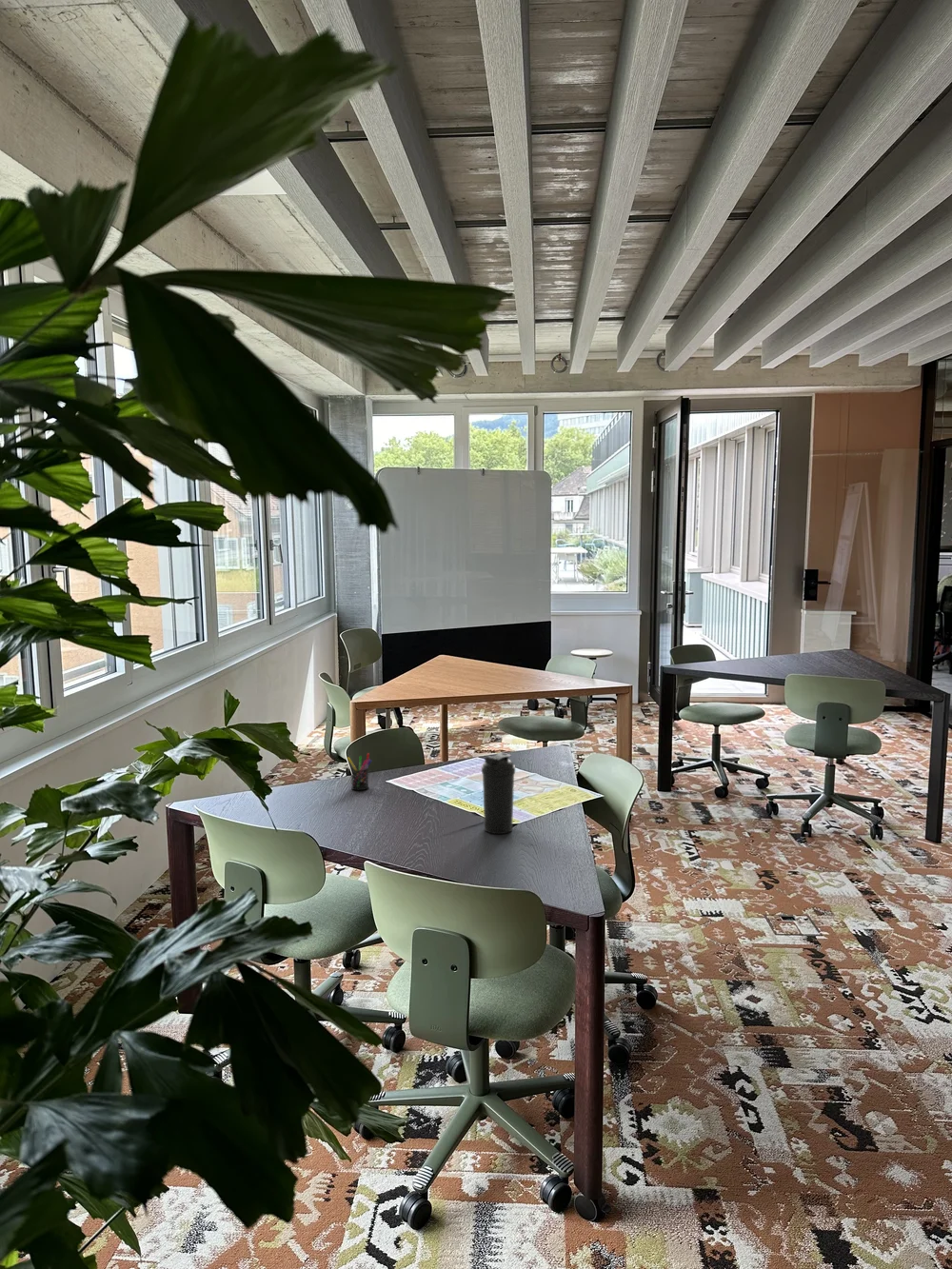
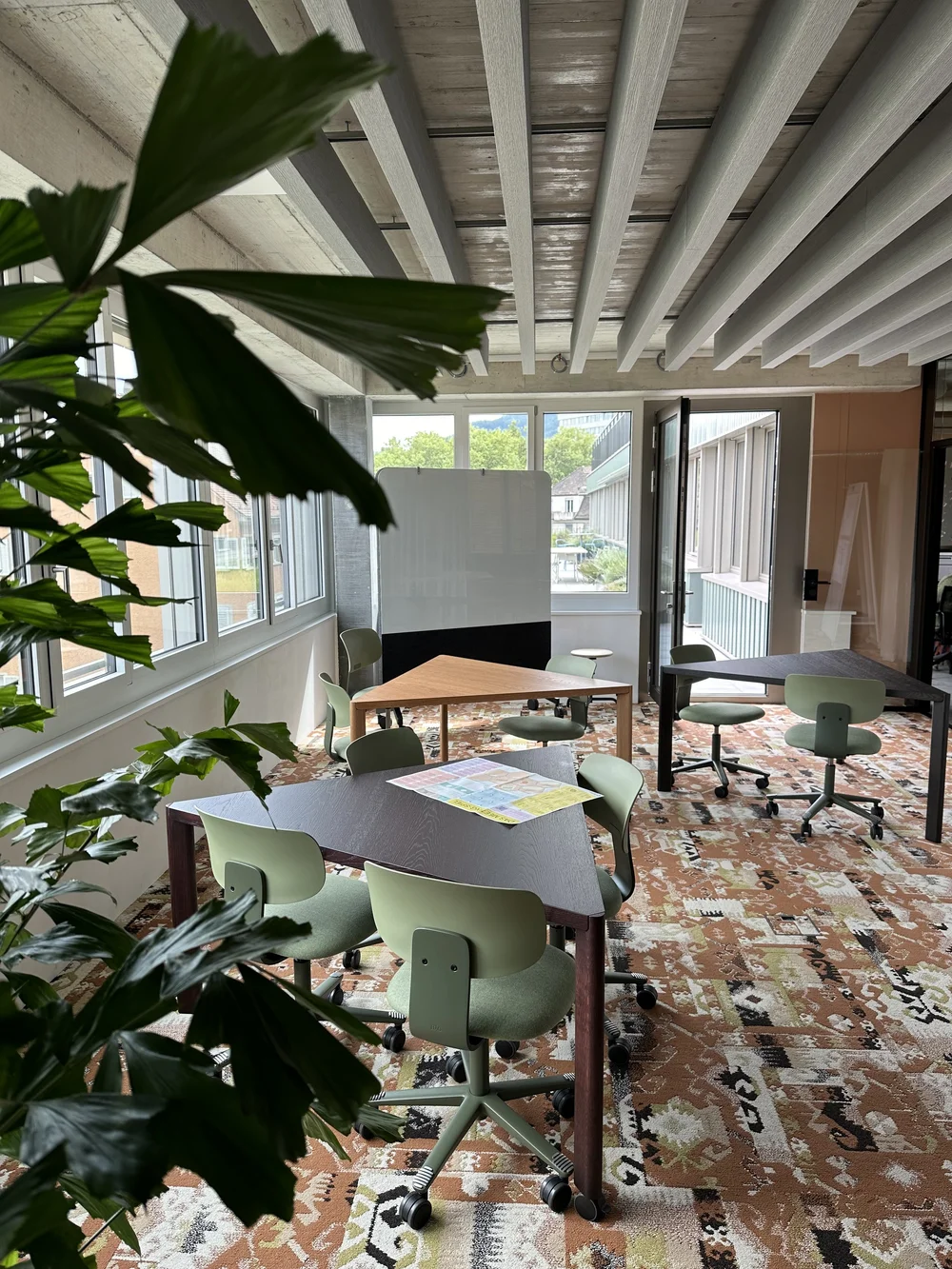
- water bottle [481,752,516,835]
- pen holder [347,752,372,791]
